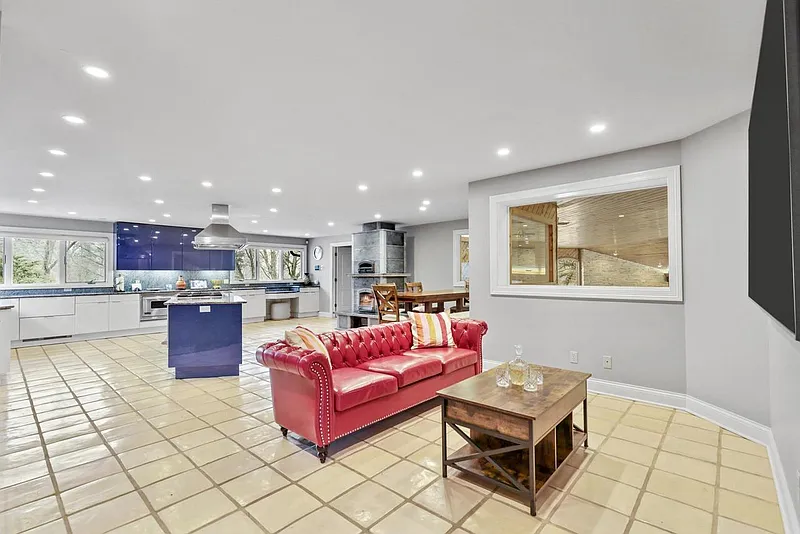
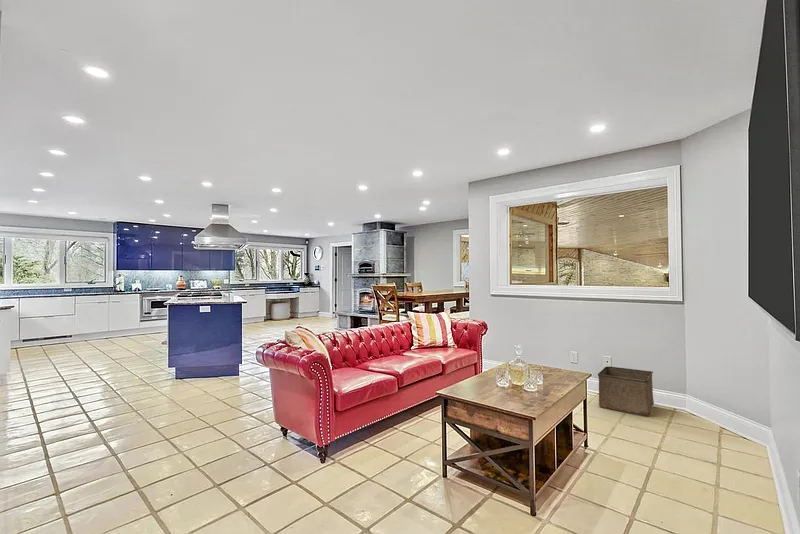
+ storage bin [597,366,655,417]
